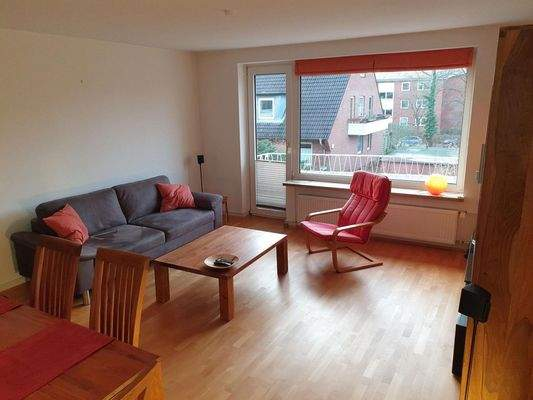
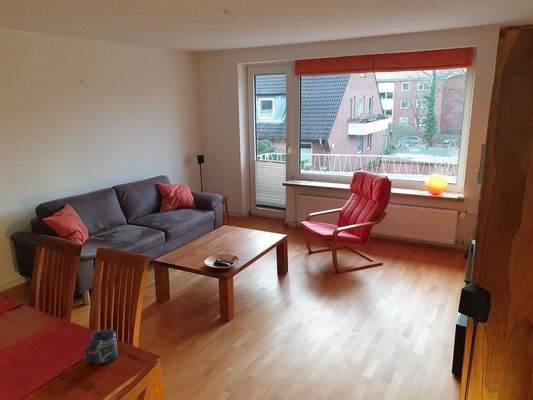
+ cup [83,328,118,365]
